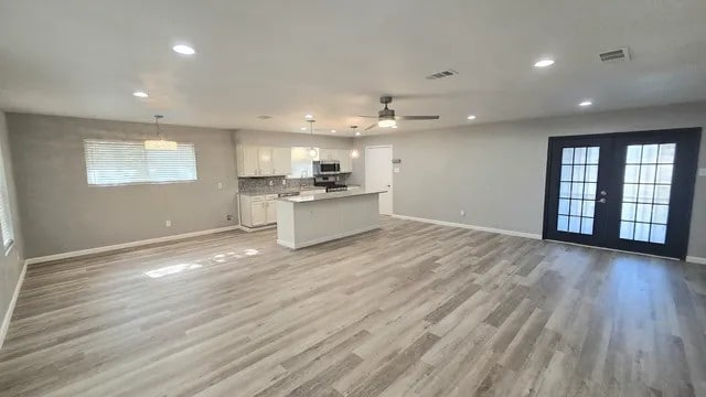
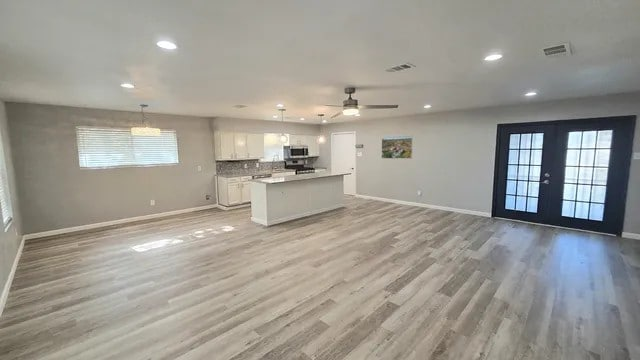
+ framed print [381,134,414,159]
